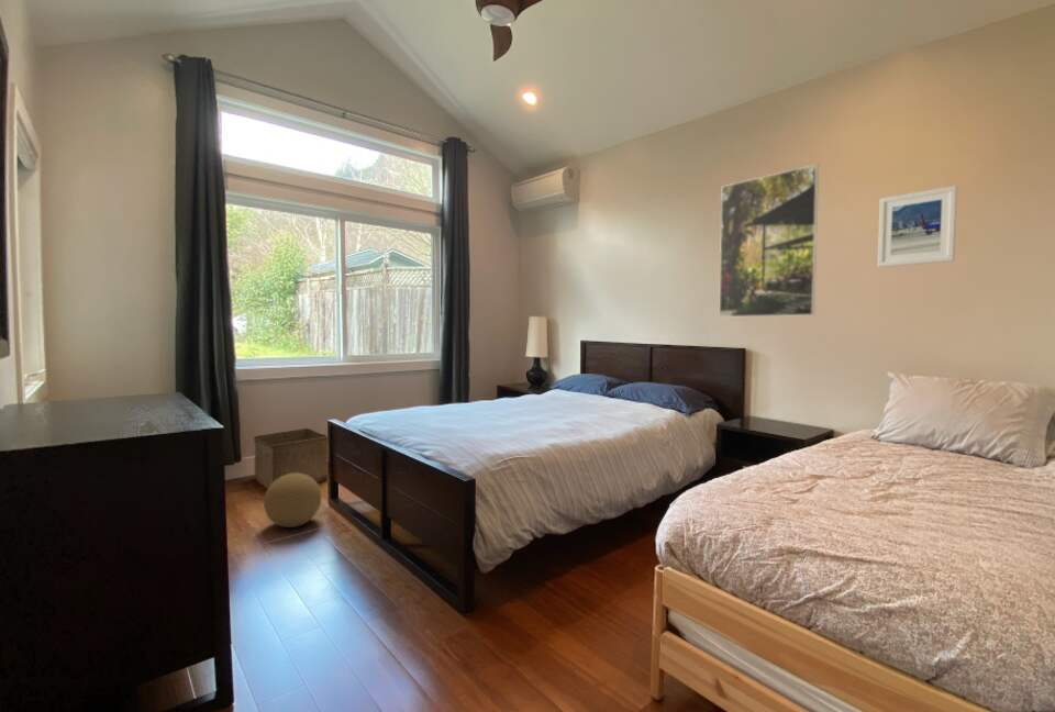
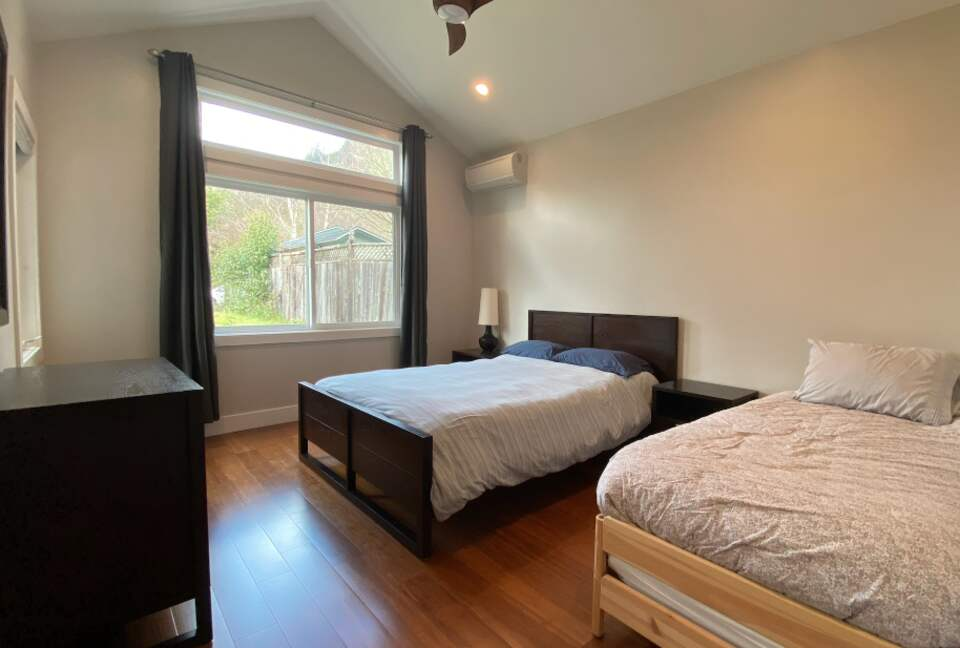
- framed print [718,164,820,319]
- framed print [877,185,958,268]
- decorative ball [263,474,323,529]
- storage bin [253,427,329,488]
